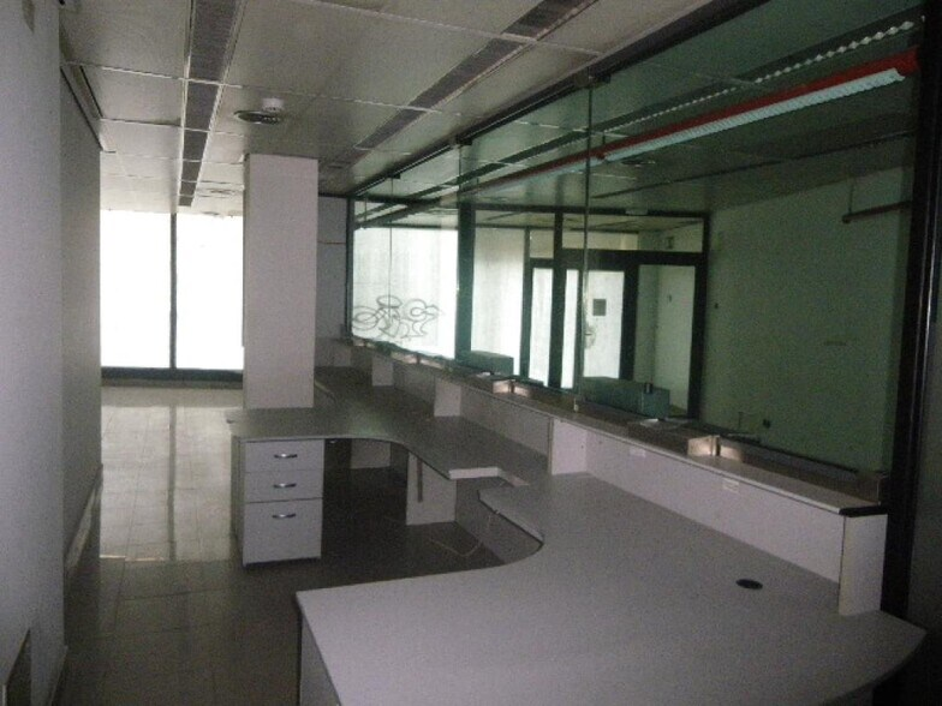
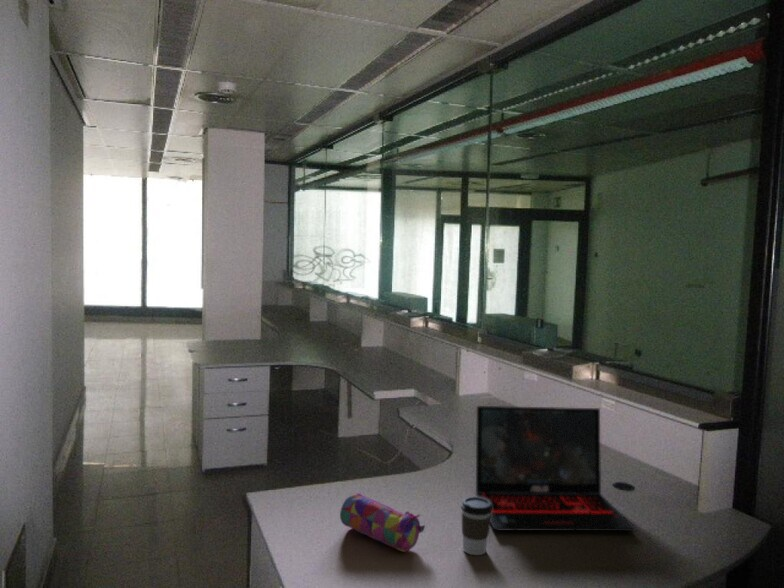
+ pencil case [339,492,426,553]
+ coffee cup [460,495,492,556]
+ laptop [475,405,637,532]
